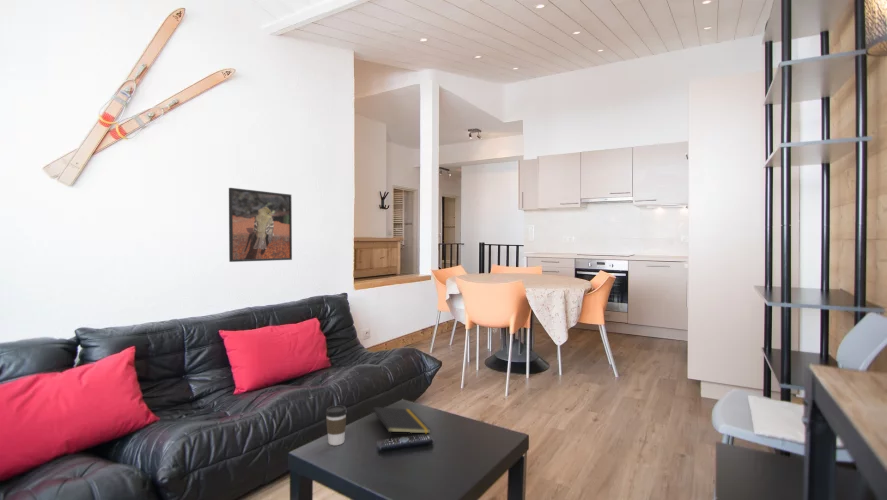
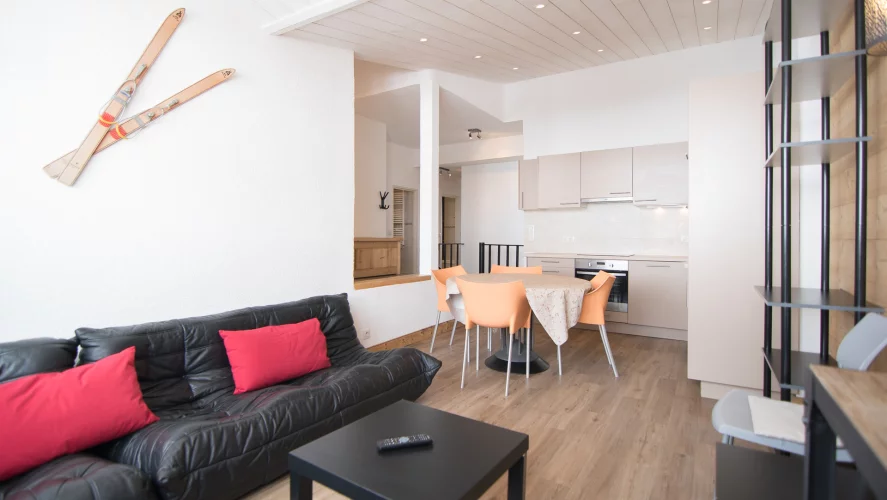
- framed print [228,187,293,263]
- coffee cup [325,404,348,446]
- notepad [372,406,431,440]
